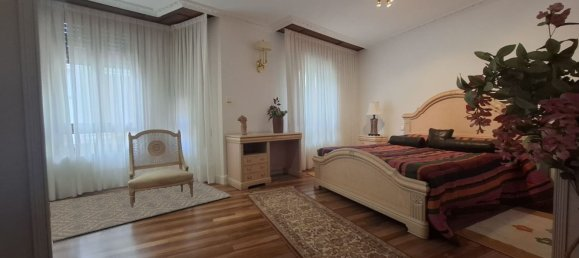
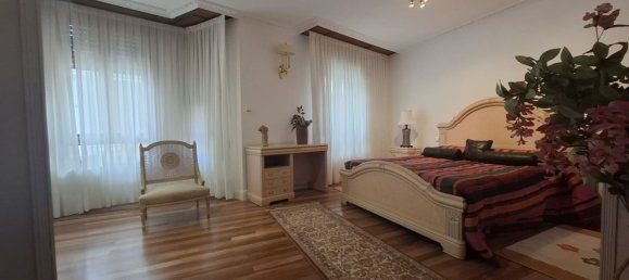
- rug [49,178,233,242]
